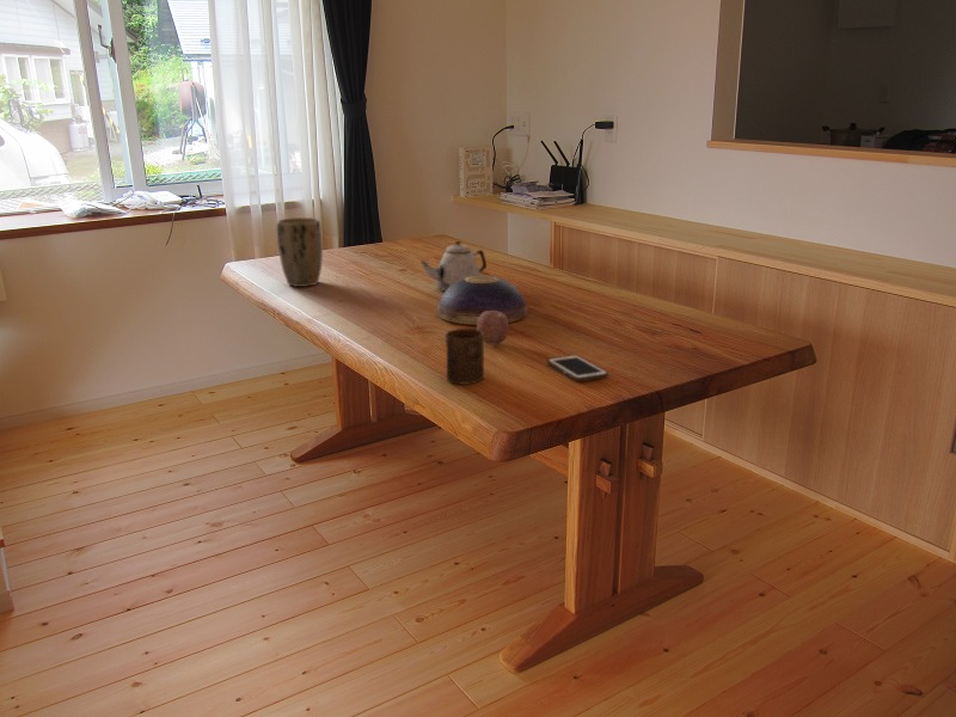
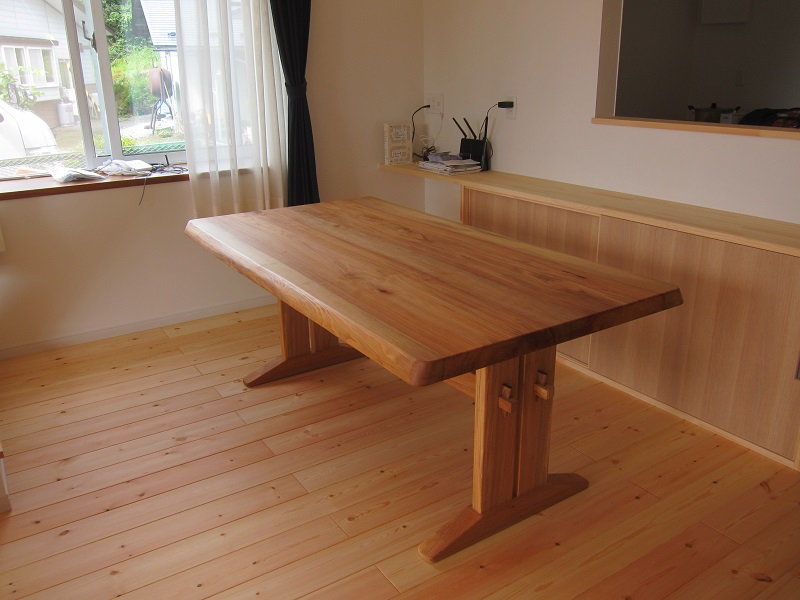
- teapot [419,240,488,293]
- cell phone [546,354,609,382]
- cup [443,327,485,385]
- plant pot [276,216,324,288]
- fruit [476,311,510,345]
- decorative bowl [436,275,528,326]
